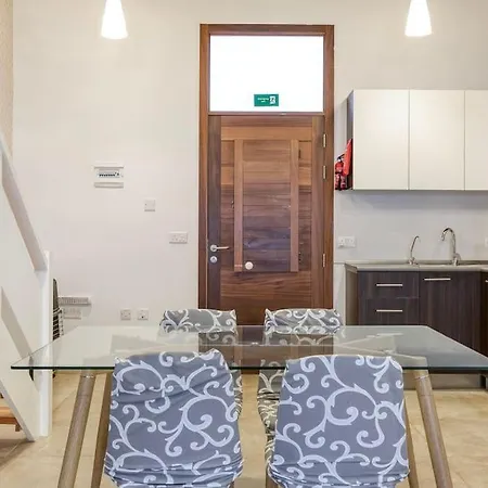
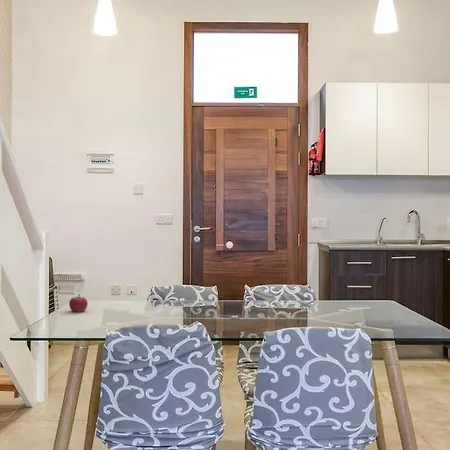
+ fruit [68,293,89,313]
